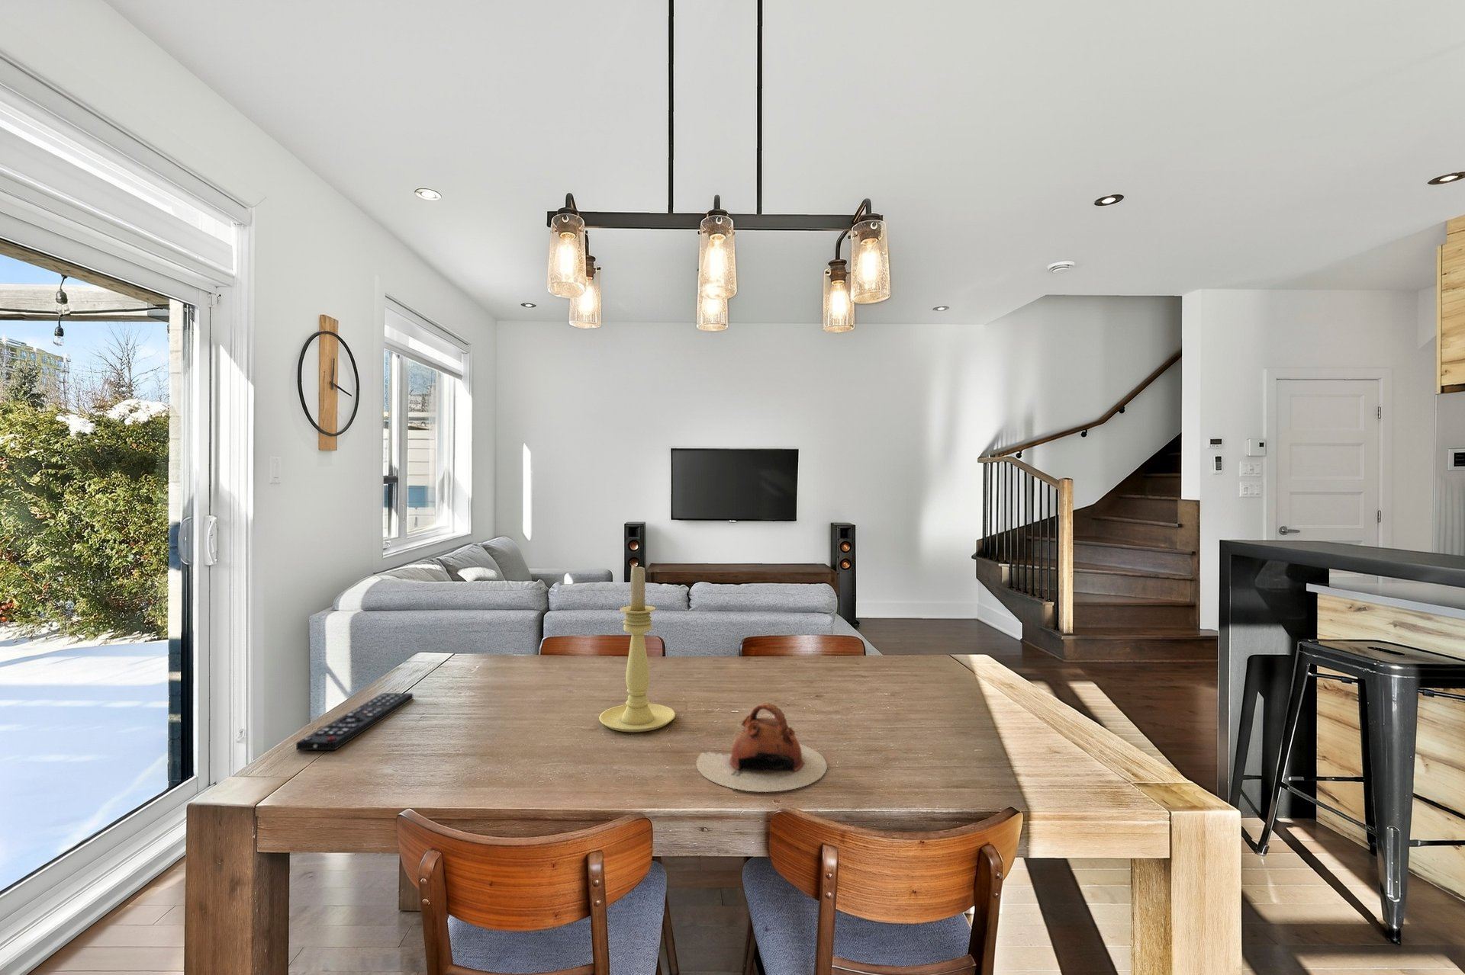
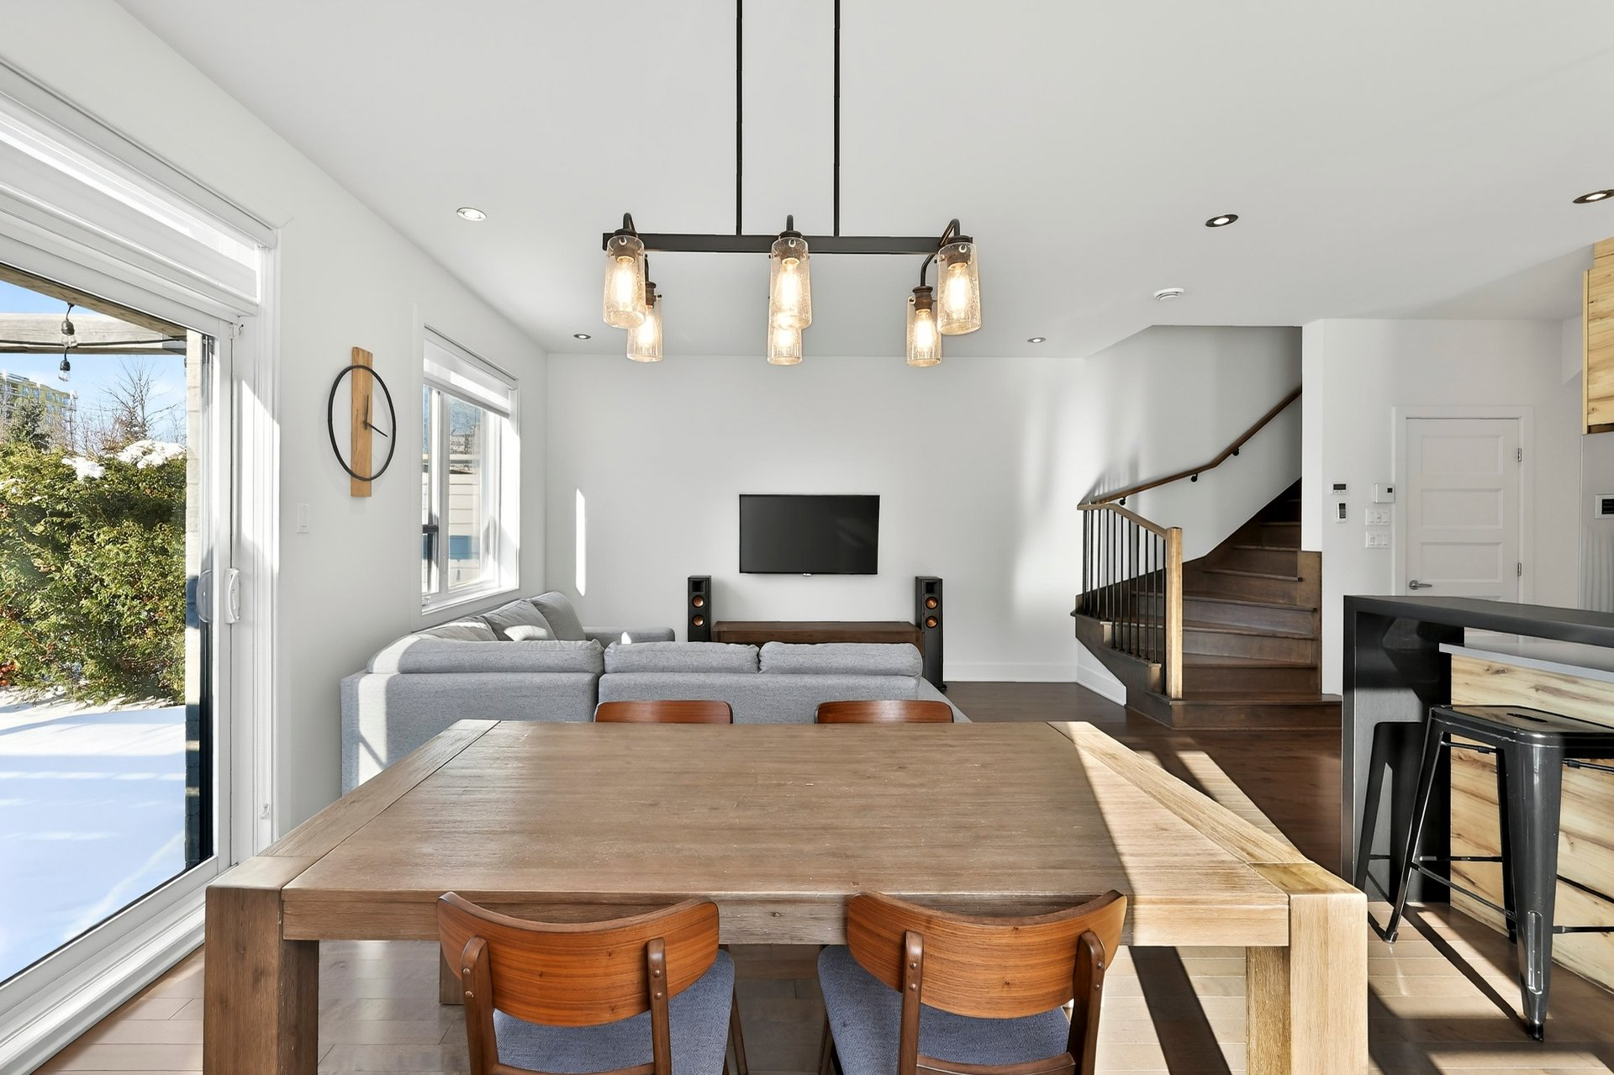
- candle holder [598,564,676,732]
- remote control [295,692,414,751]
- teapot [695,702,828,793]
